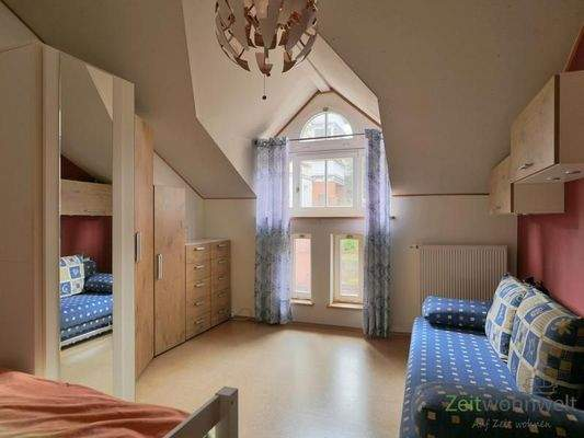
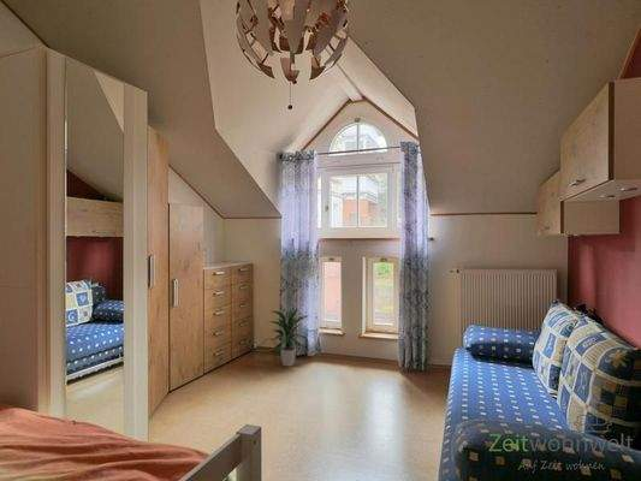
+ indoor plant [266,307,310,368]
